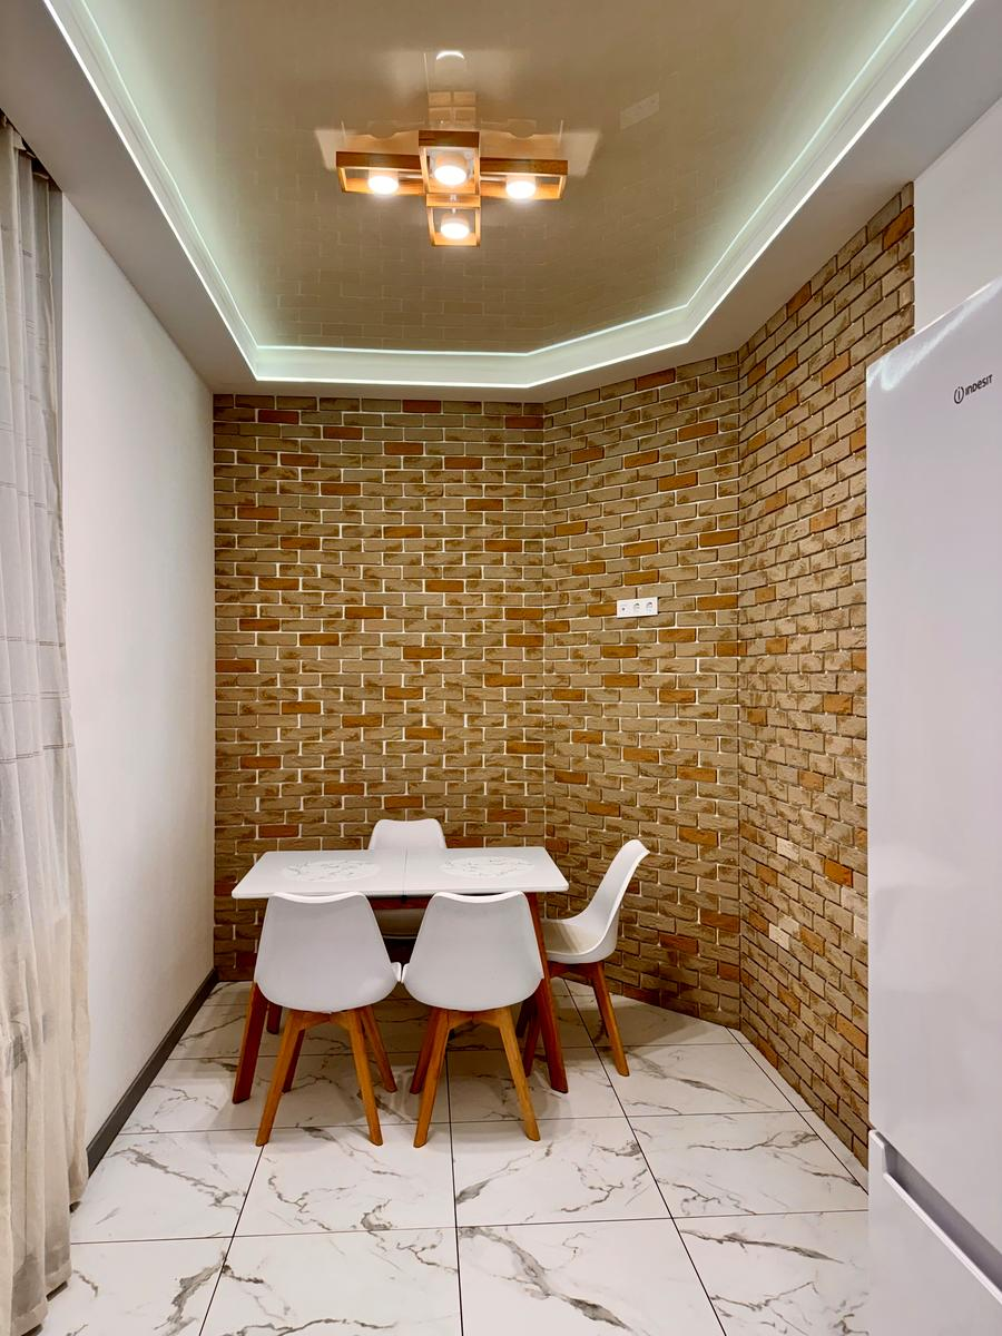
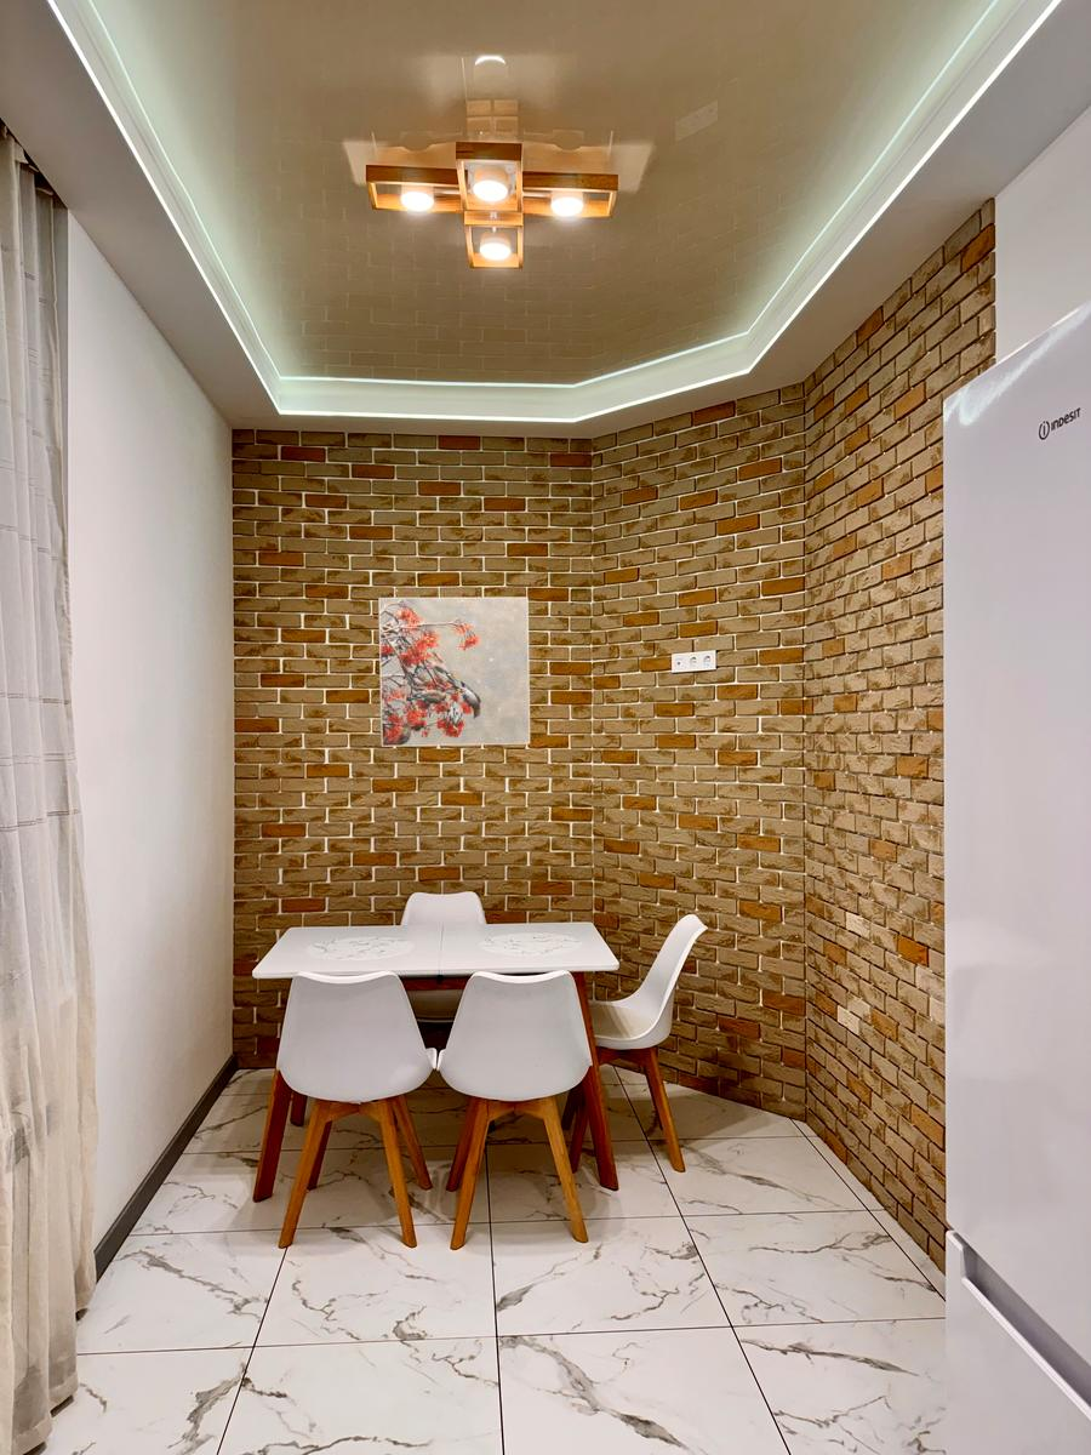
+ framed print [378,597,531,748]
